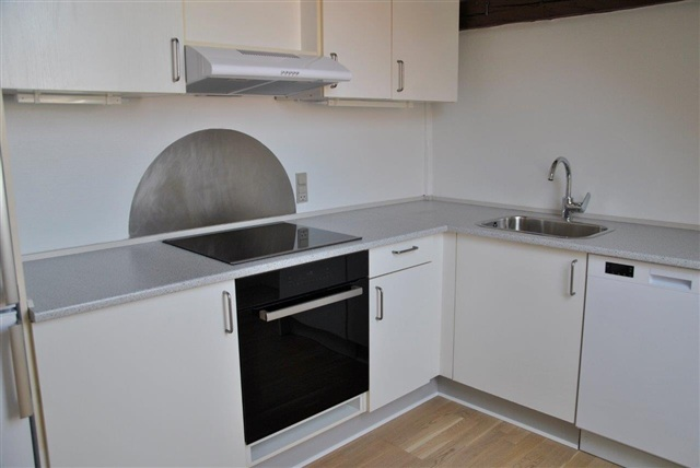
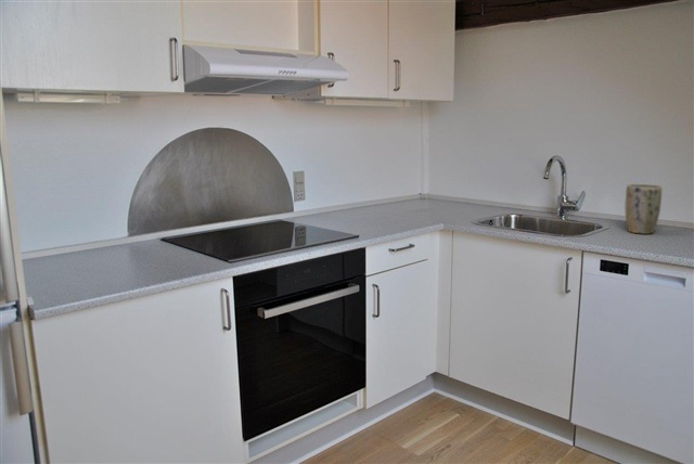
+ plant pot [625,183,663,235]
